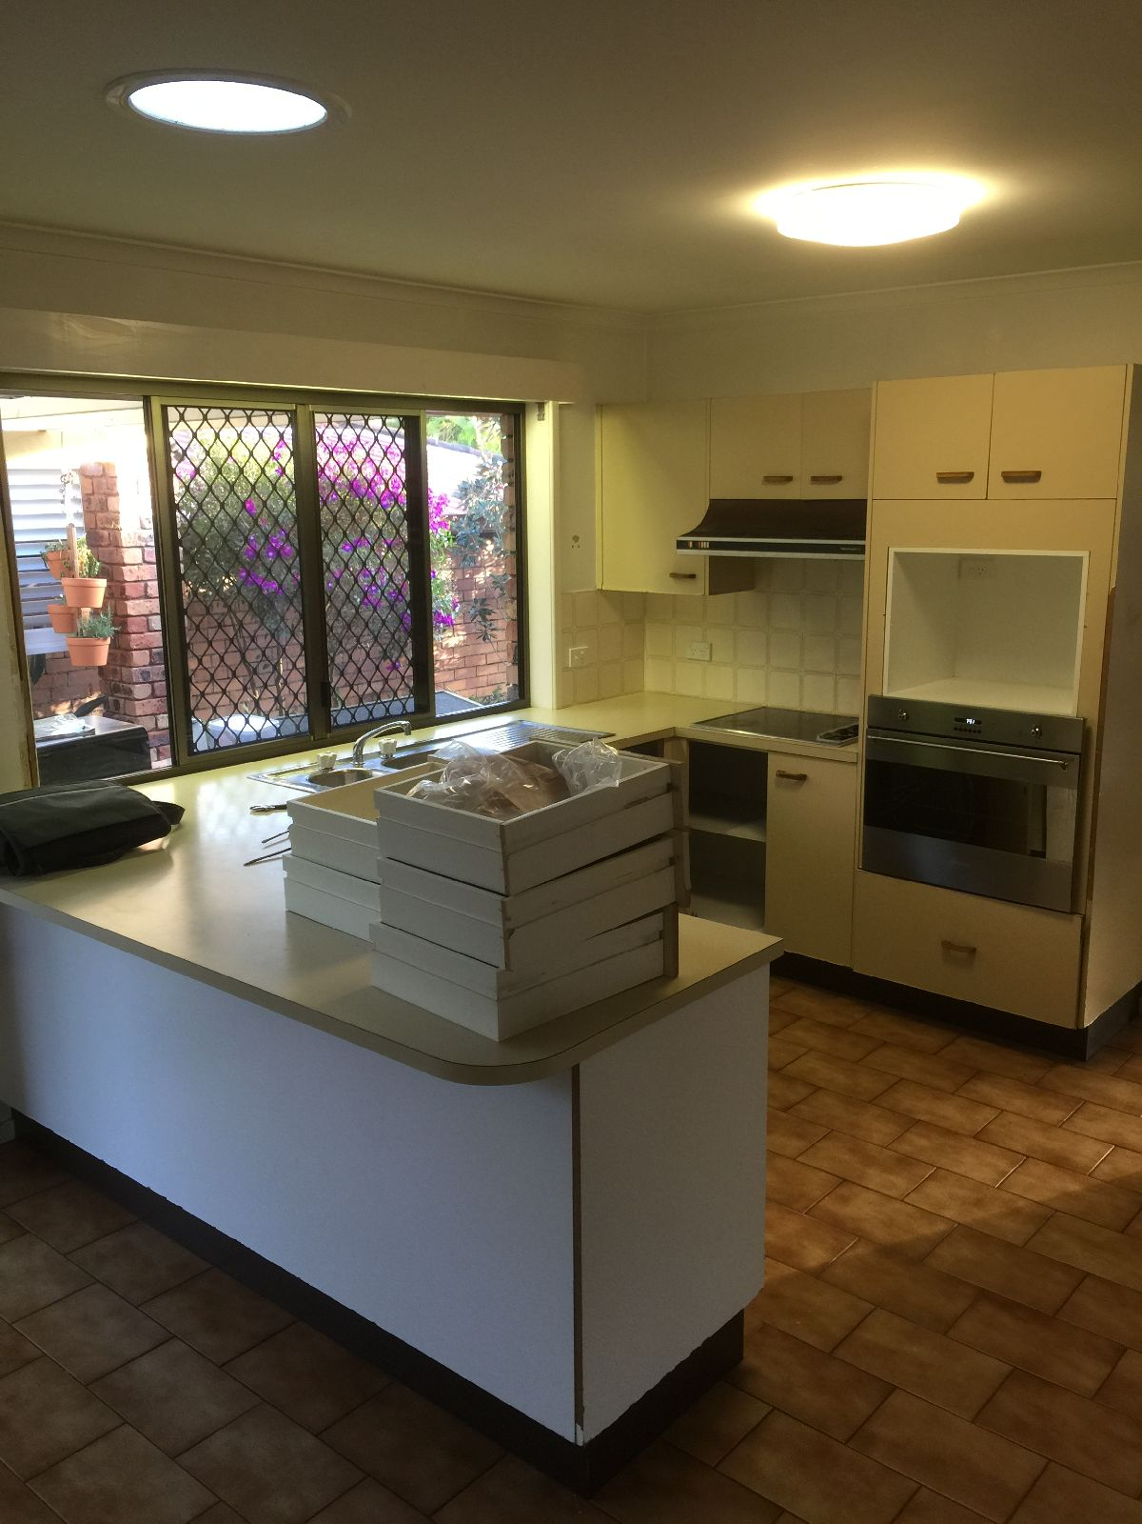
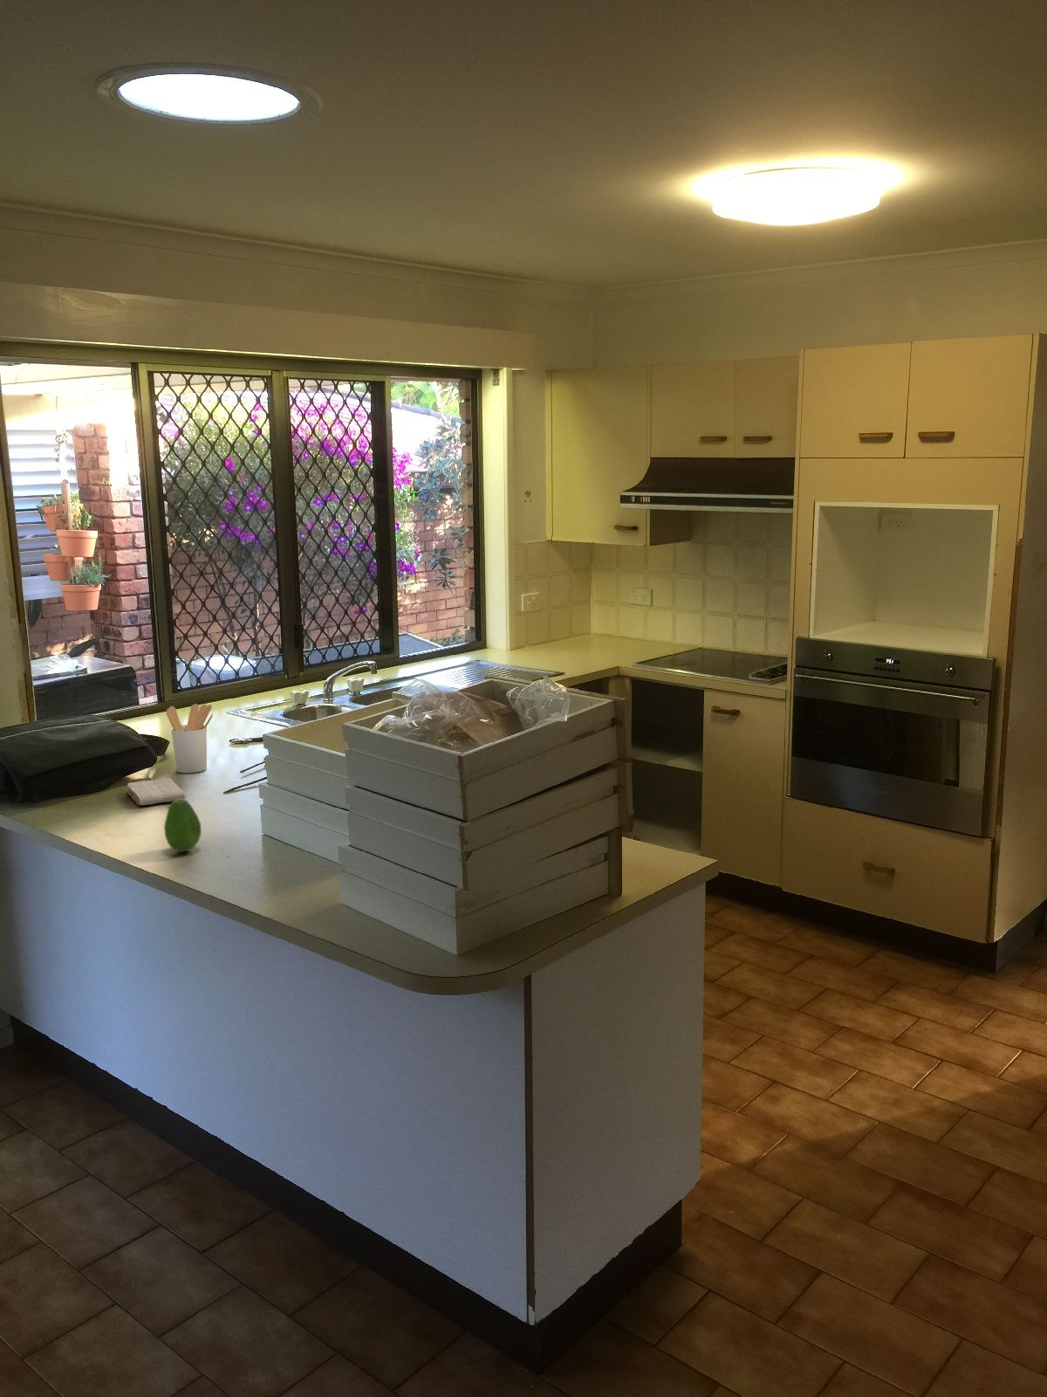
+ fruit [163,799,202,853]
+ utensil holder [166,703,213,773]
+ washcloth [126,777,187,806]
